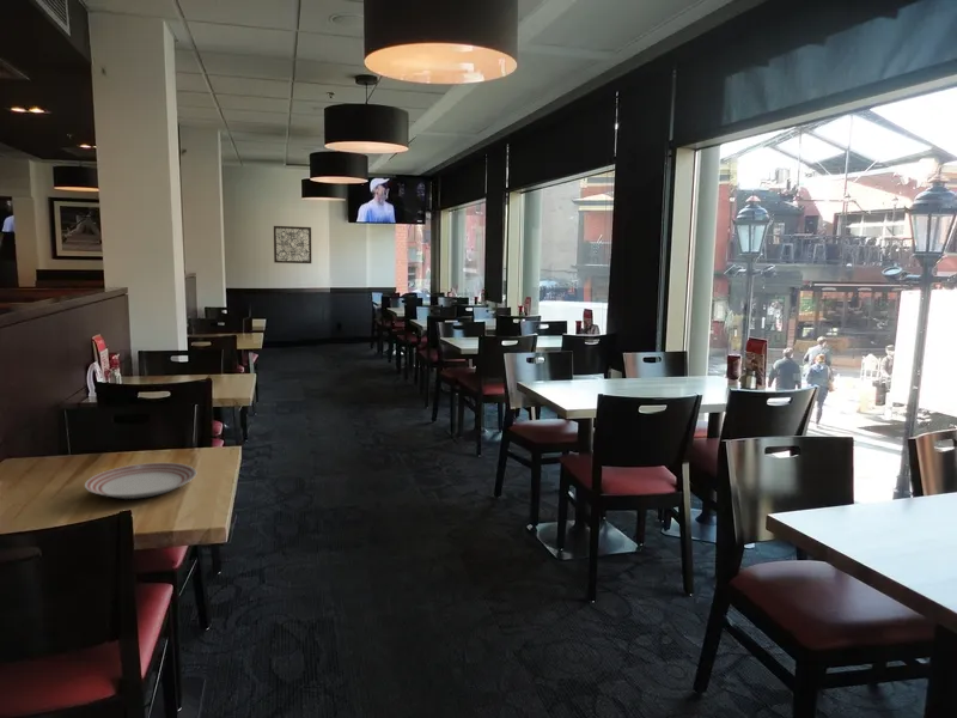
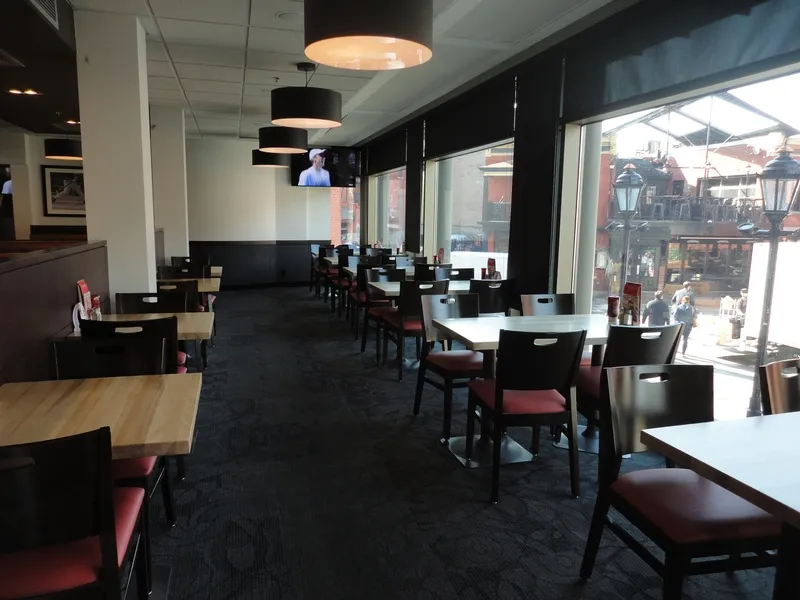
- dinner plate [84,462,197,500]
- wall art [273,225,312,264]
